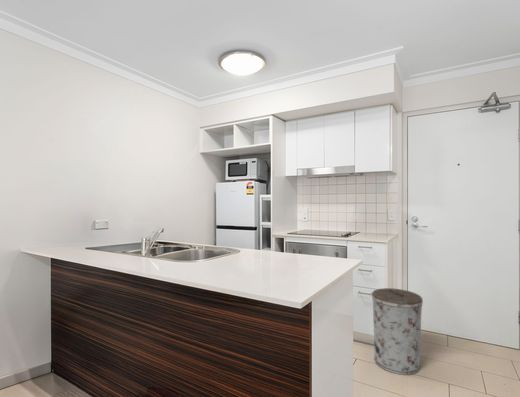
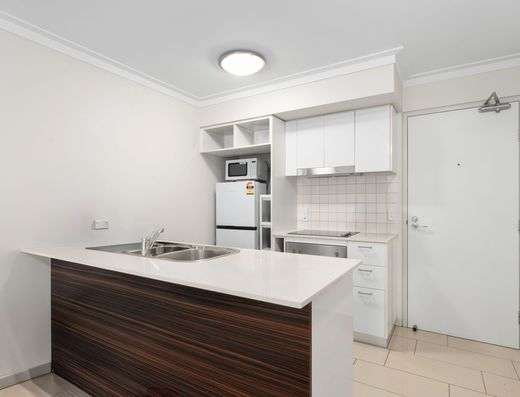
- trash can [371,287,424,376]
